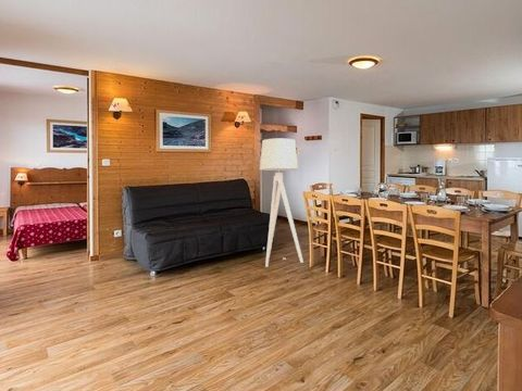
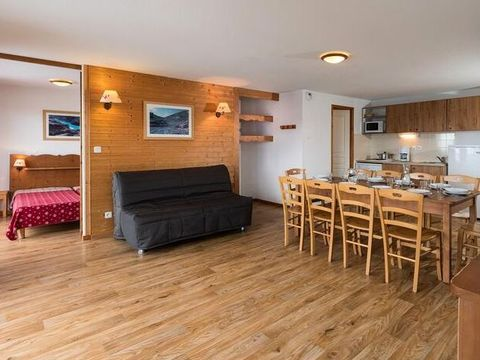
- floor lamp [259,138,304,268]
